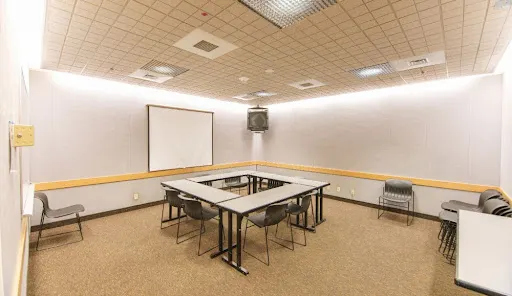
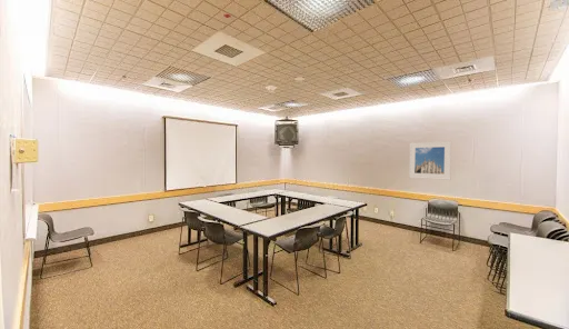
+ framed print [408,140,452,181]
